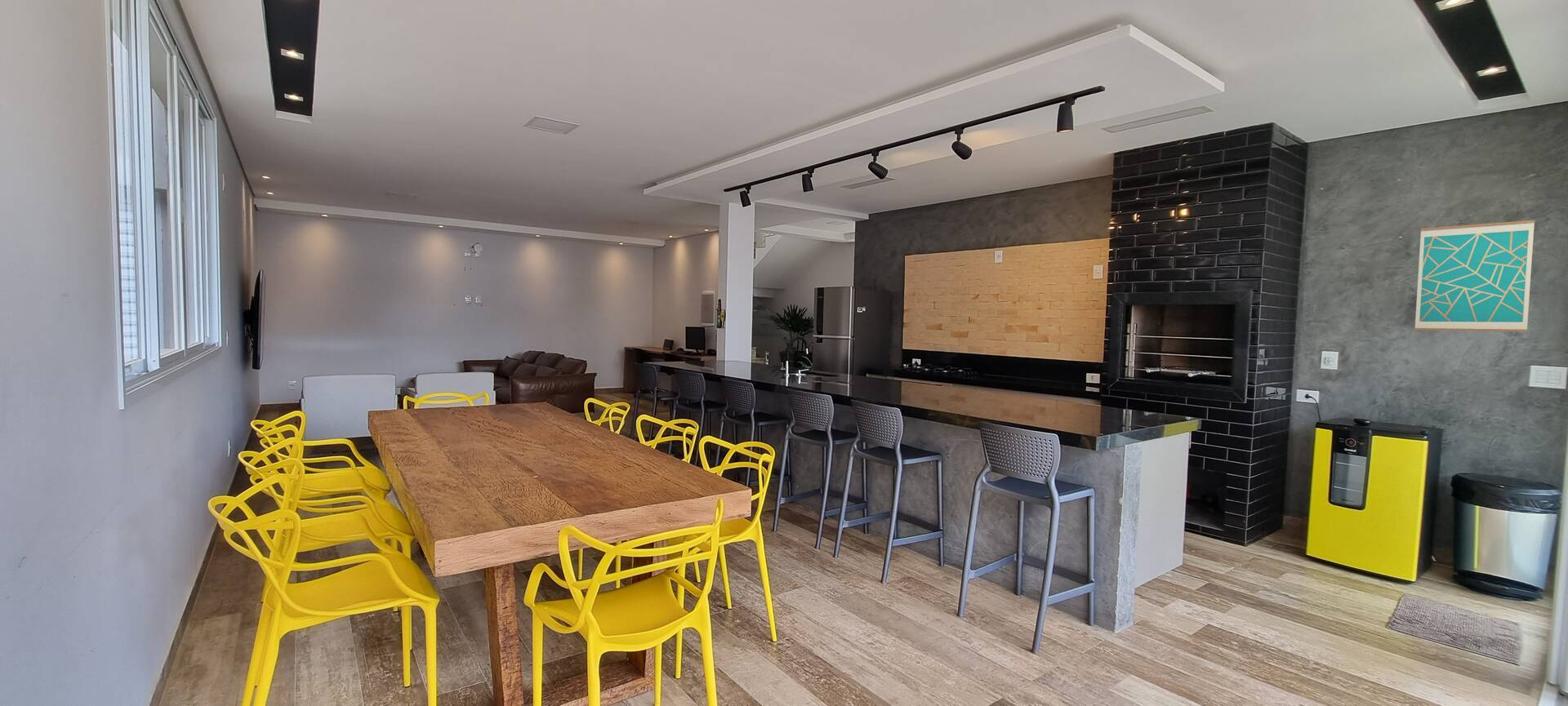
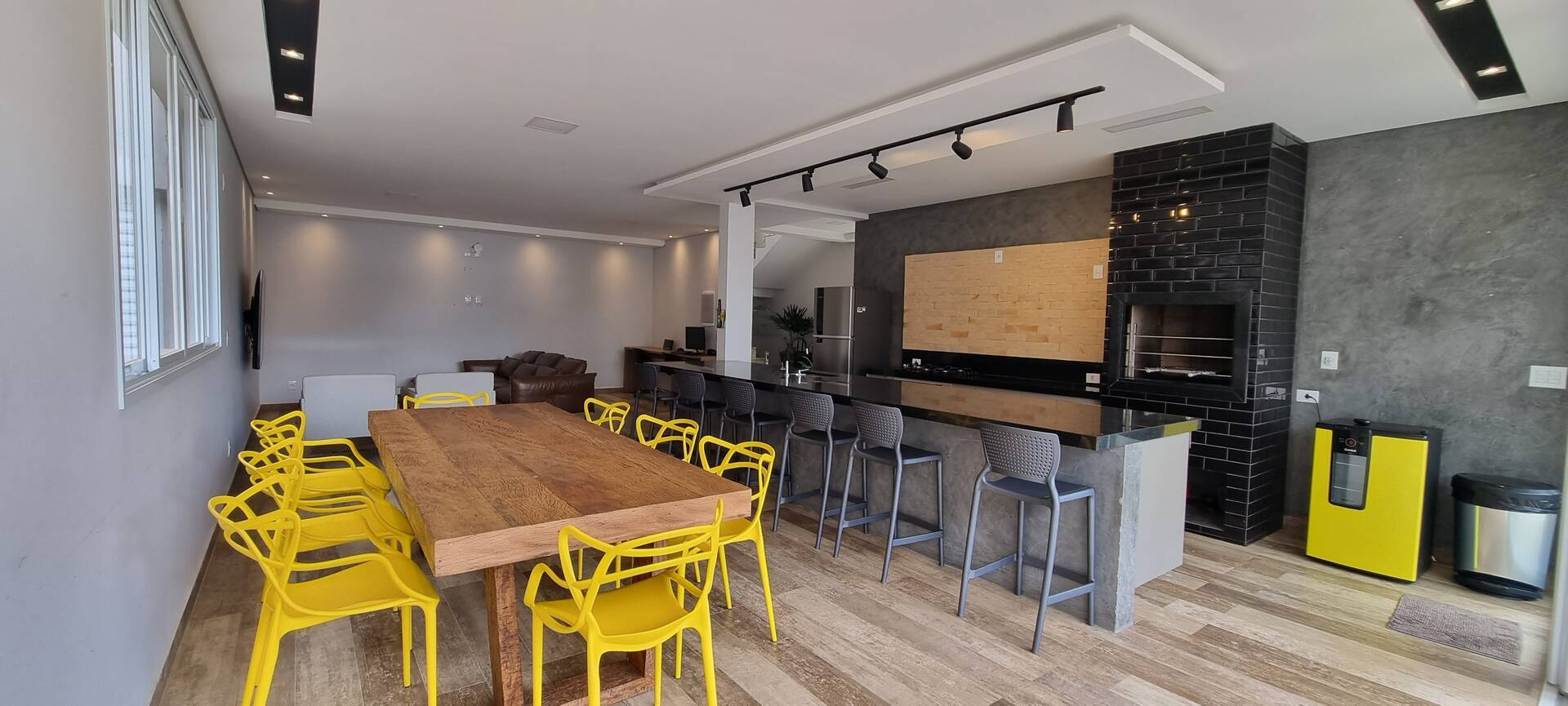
- wall art [1414,220,1535,332]
